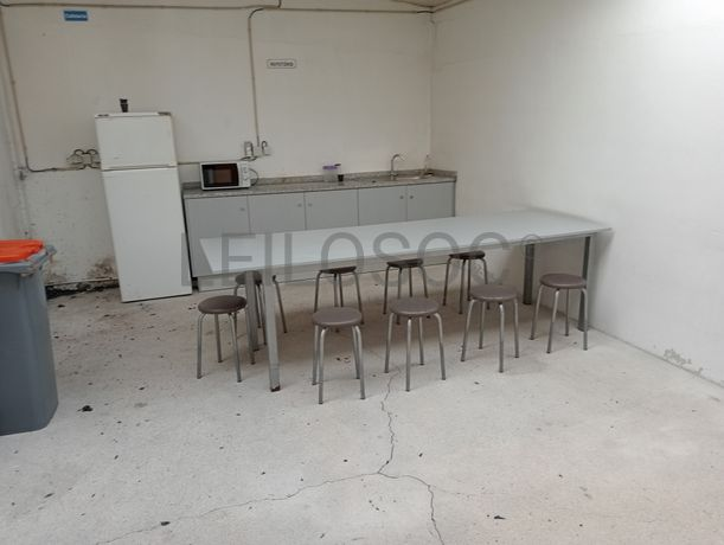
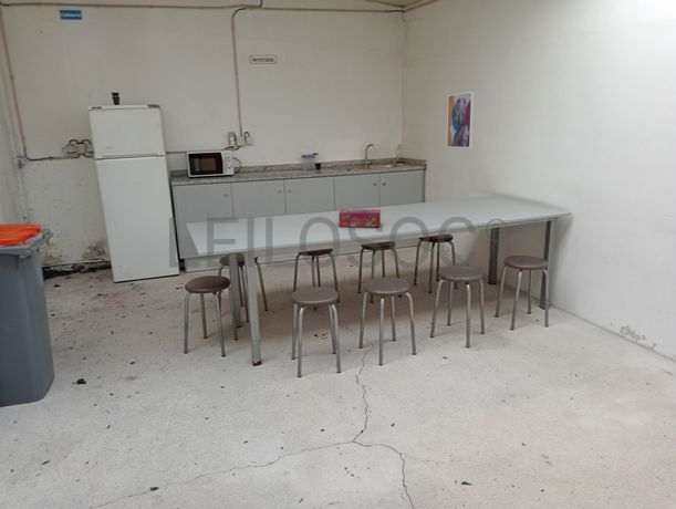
+ wall art [445,91,476,149]
+ tissue box [337,208,382,228]
